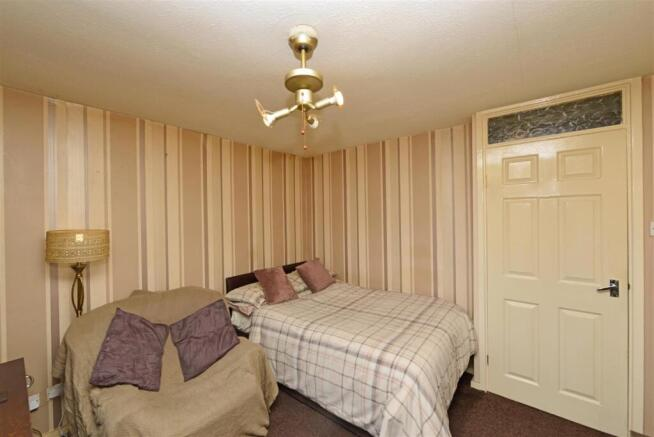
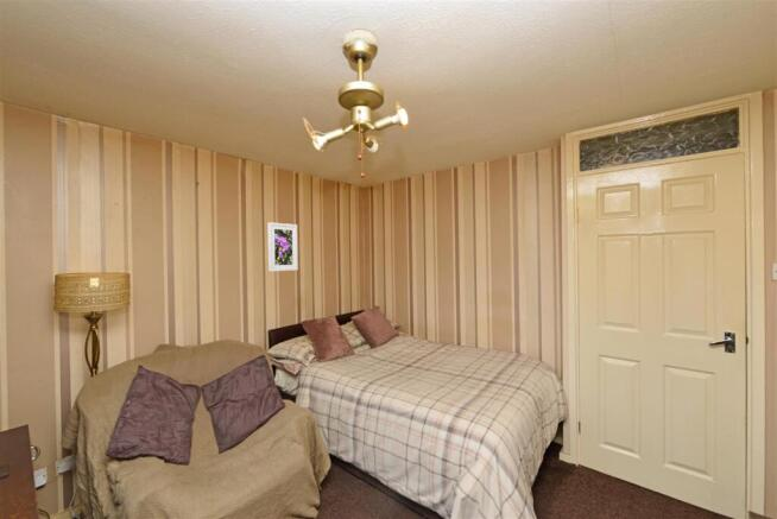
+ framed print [267,221,299,273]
